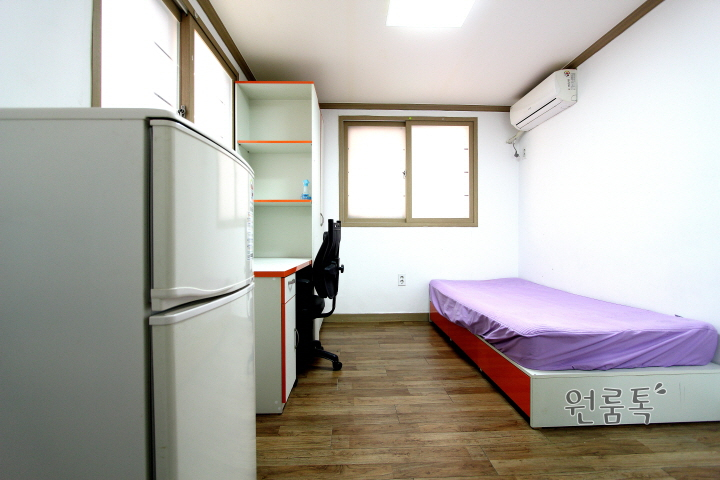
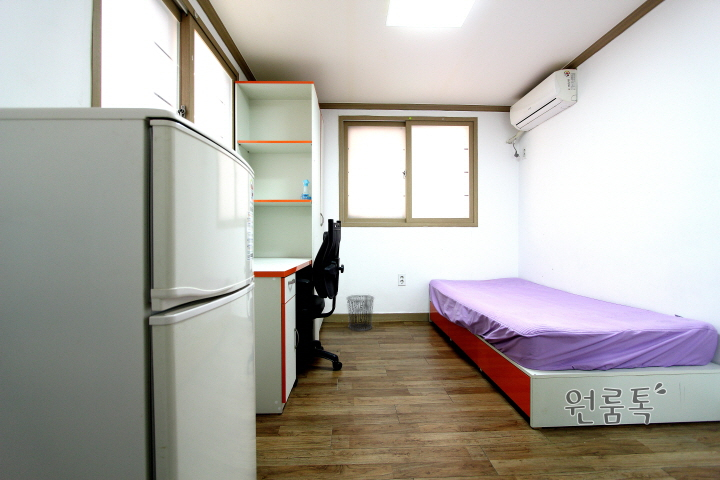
+ waste bin [345,294,375,332]
